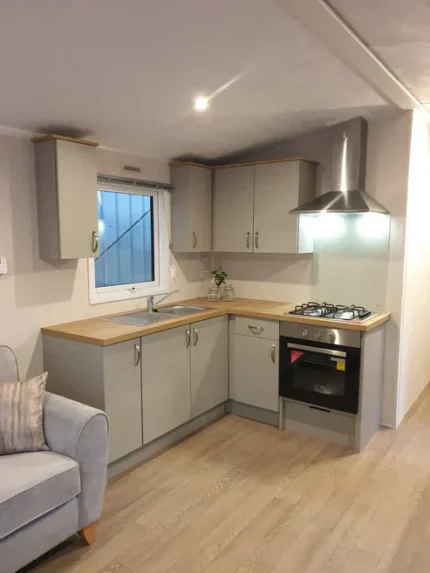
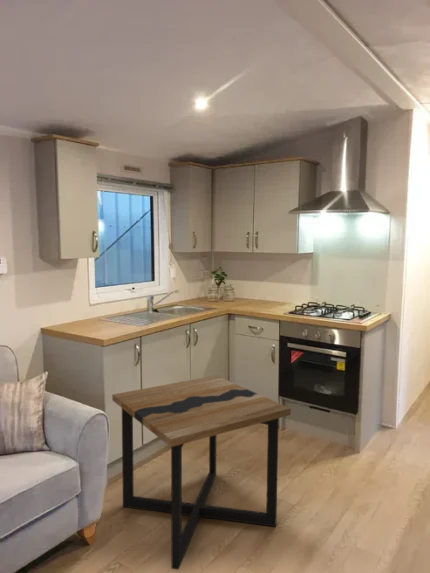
+ side table [111,375,292,571]
